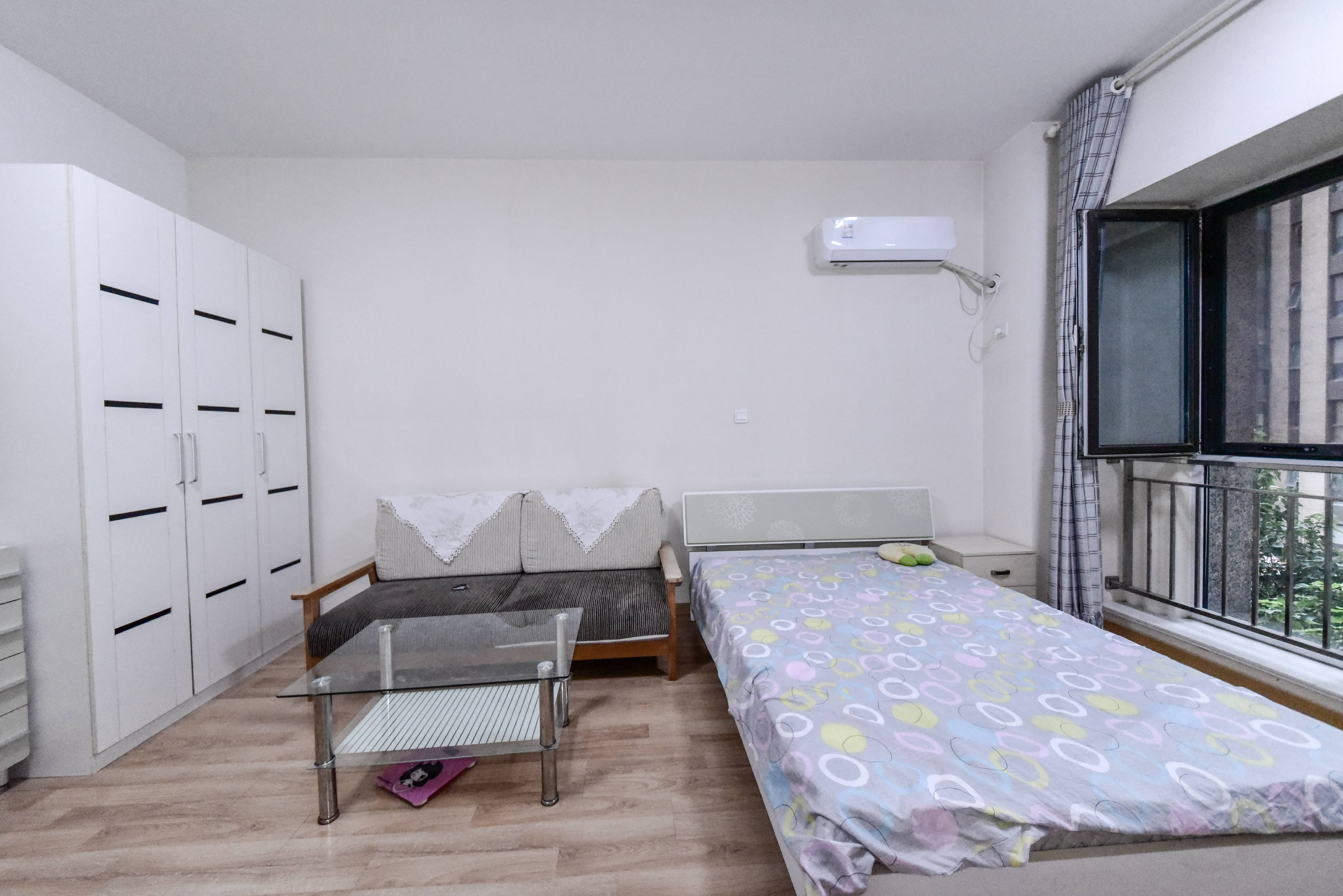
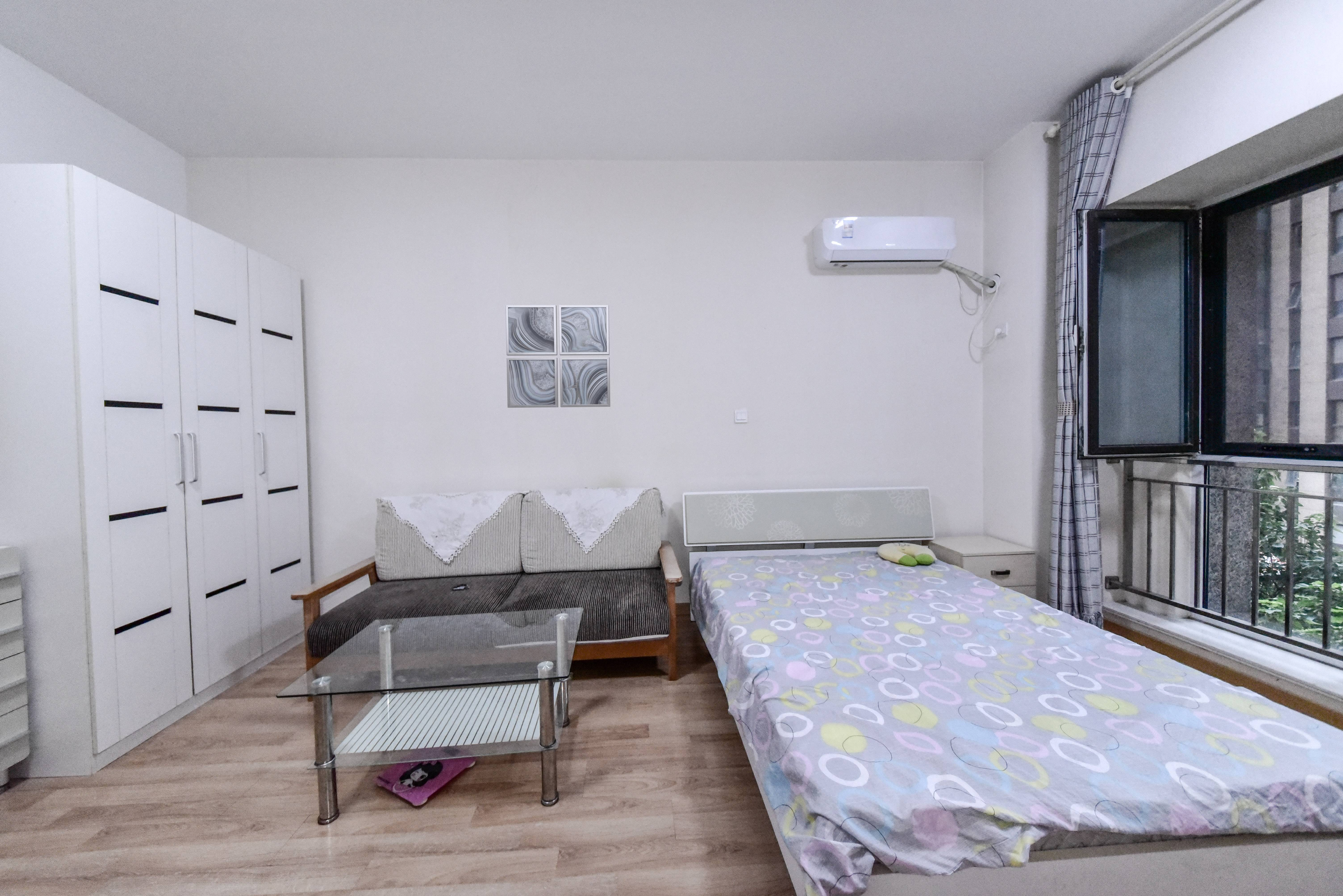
+ wall art [505,305,611,408]
